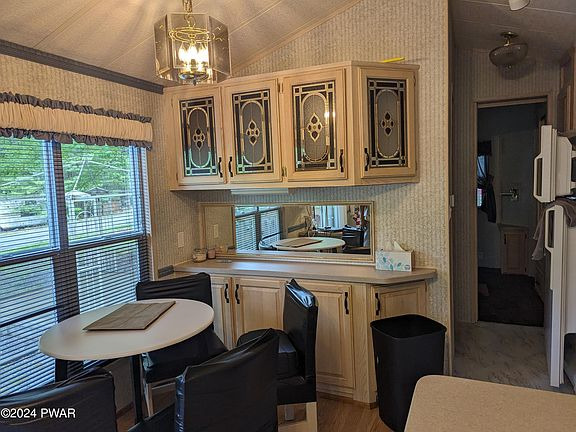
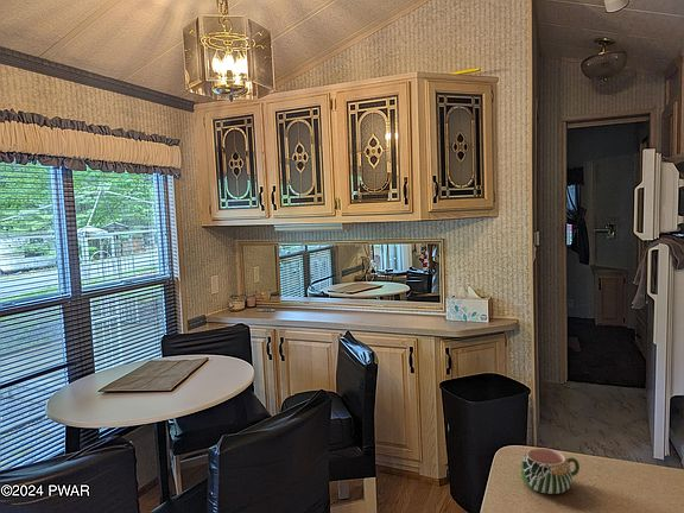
+ mug [520,446,581,495]
